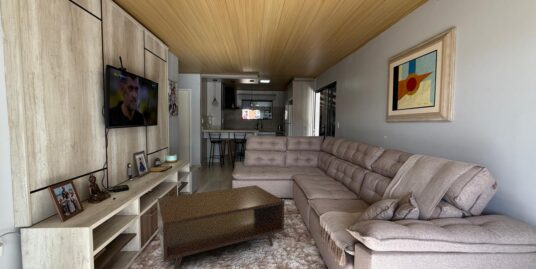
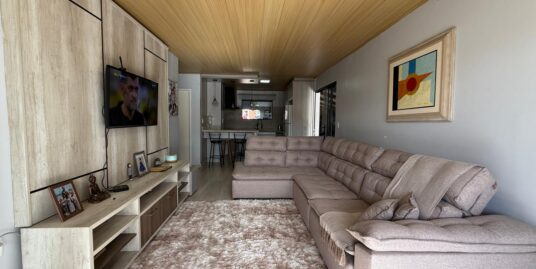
- coffee table [156,184,286,269]
